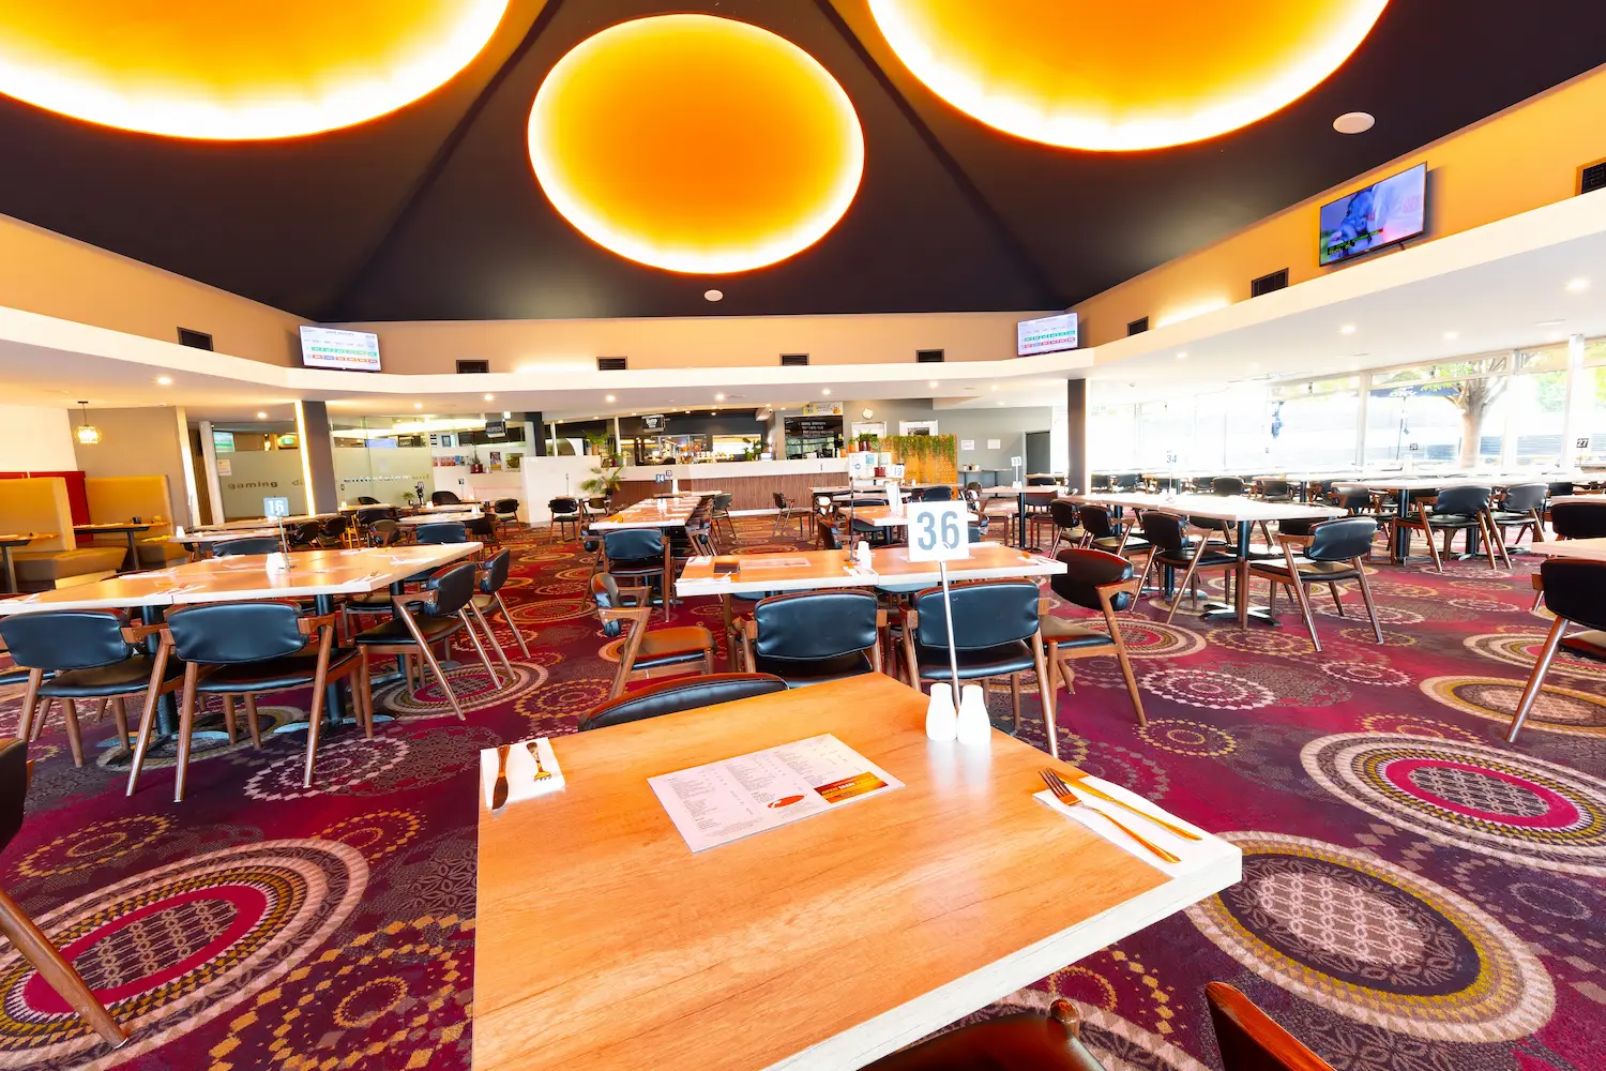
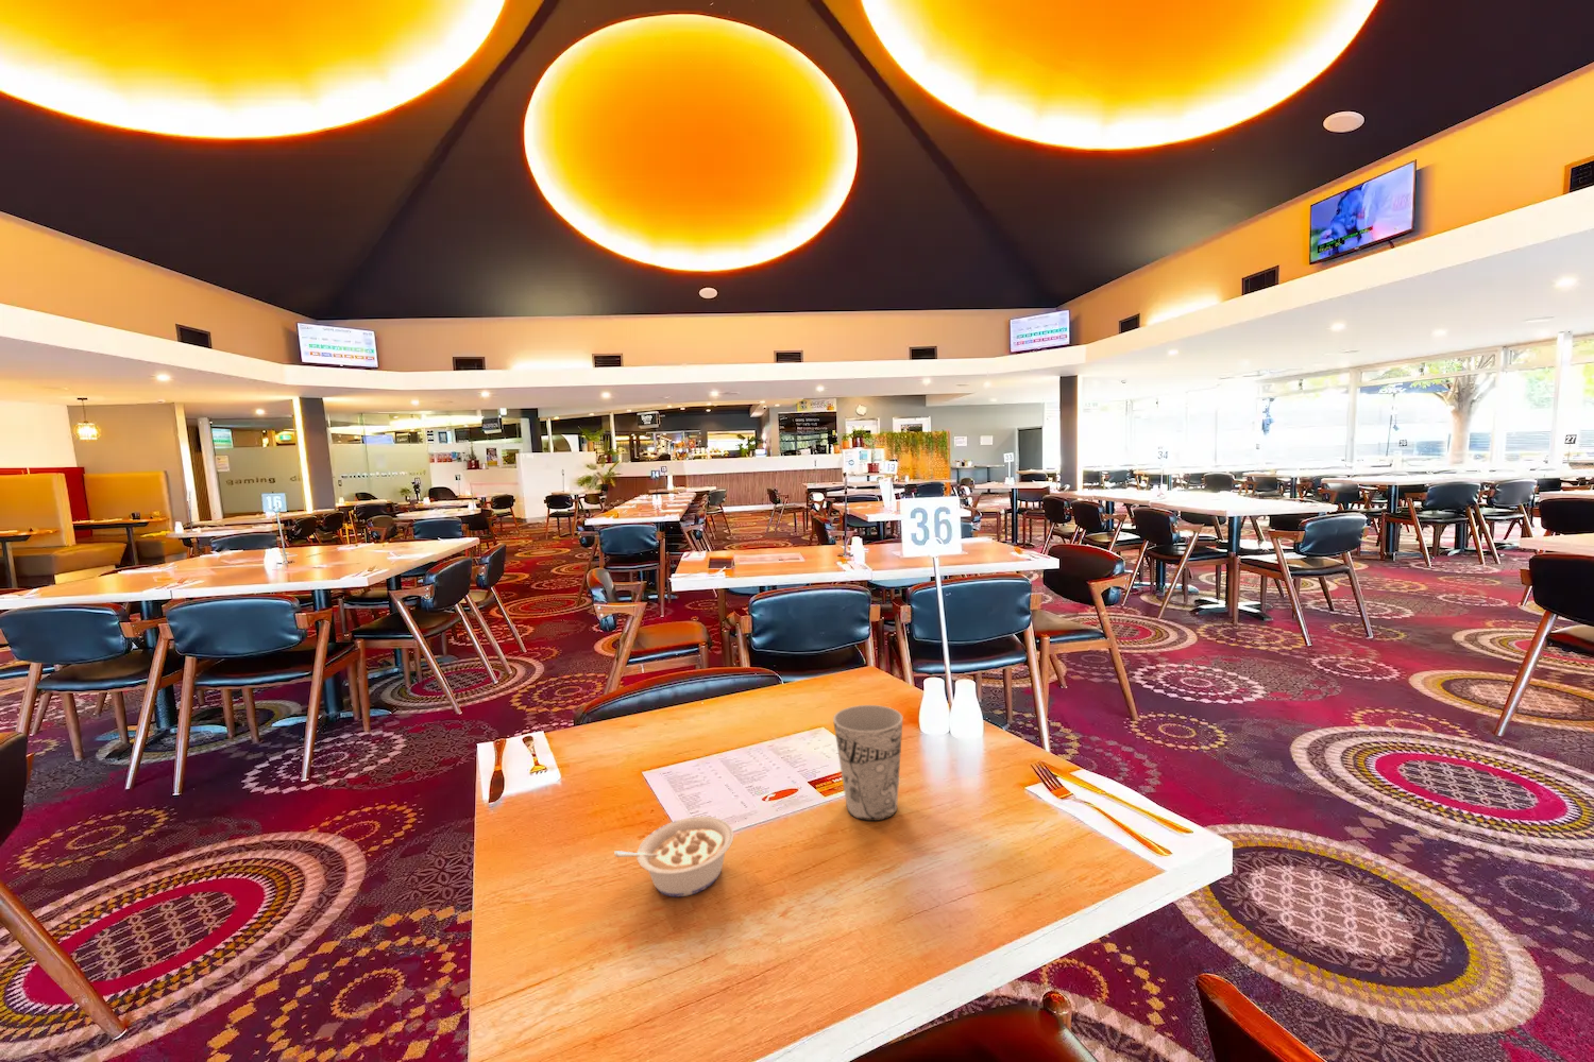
+ cup [833,704,904,823]
+ legume [613,815,735,898]
